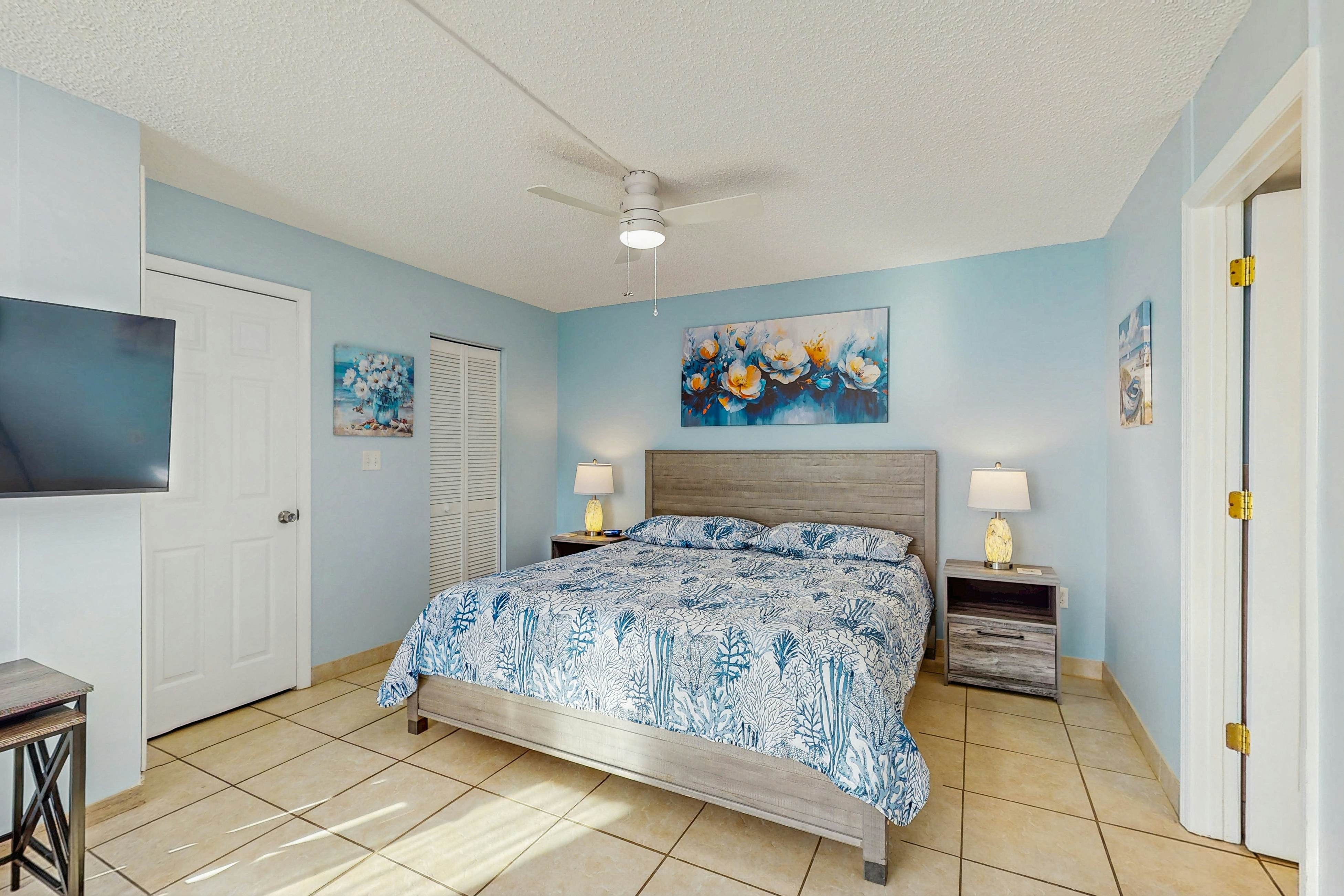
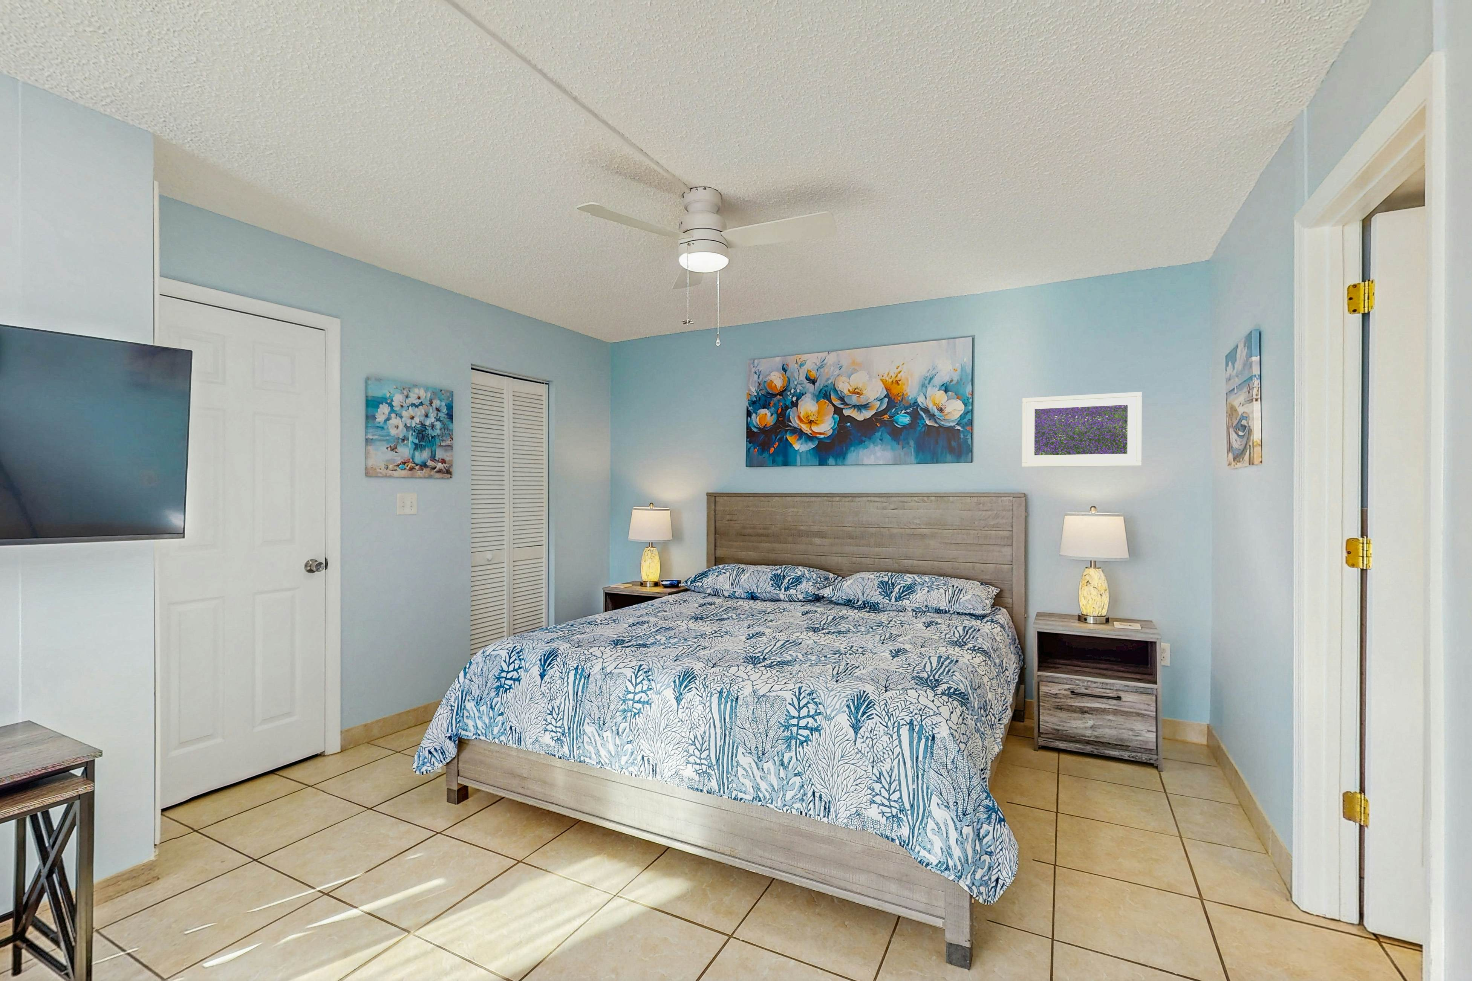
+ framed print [1021,392,1142,468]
